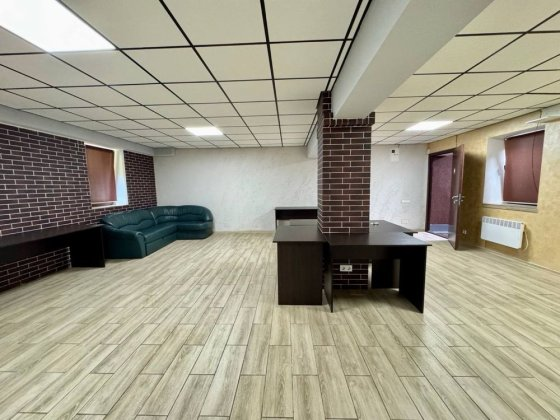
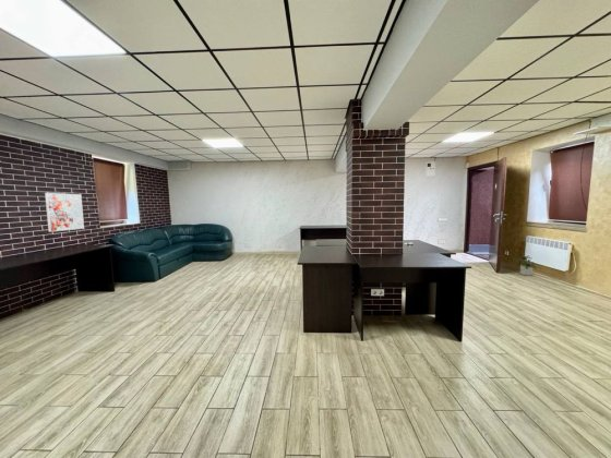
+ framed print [44,192,85,232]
+ potted plant [515,255,537,277]
